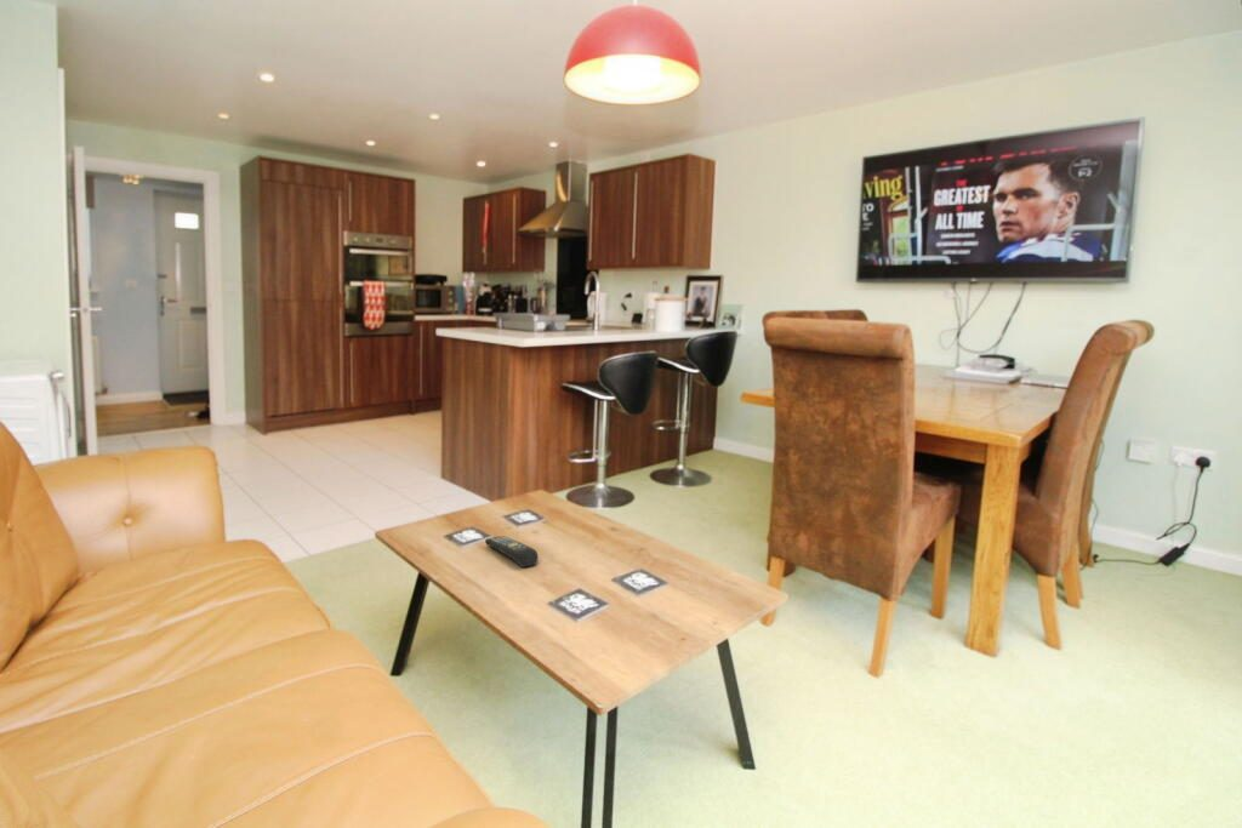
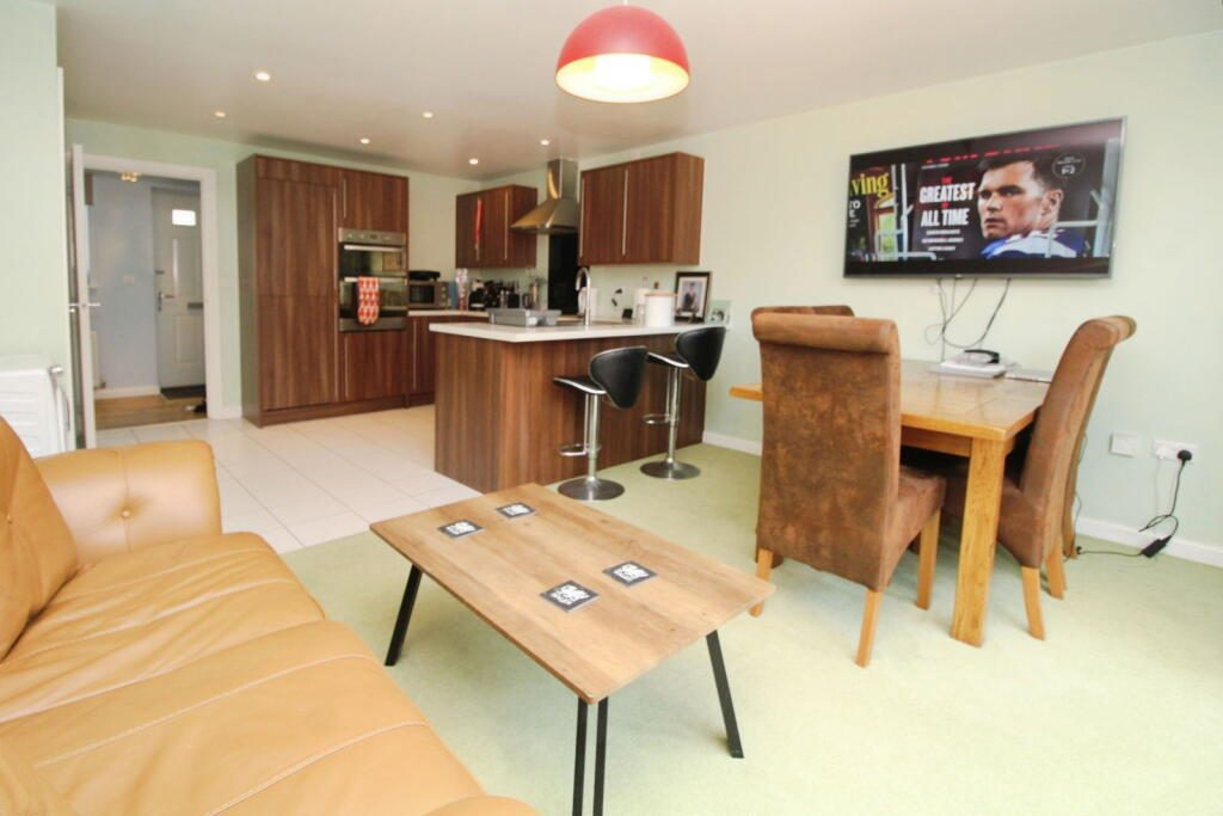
- remote control [484,535,540,569]
